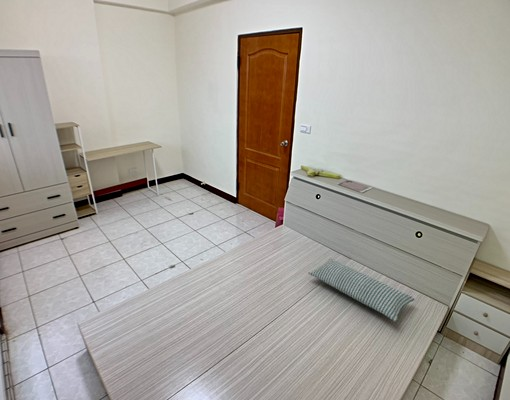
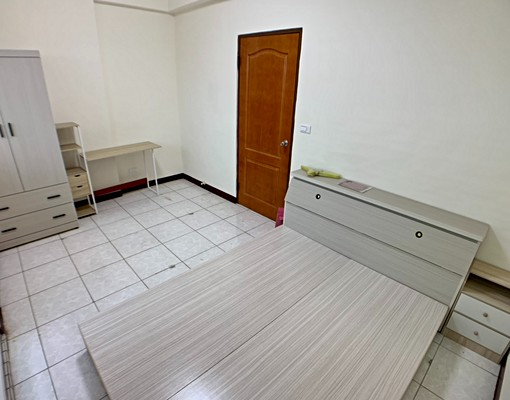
- pillow [307,258,415,323]
